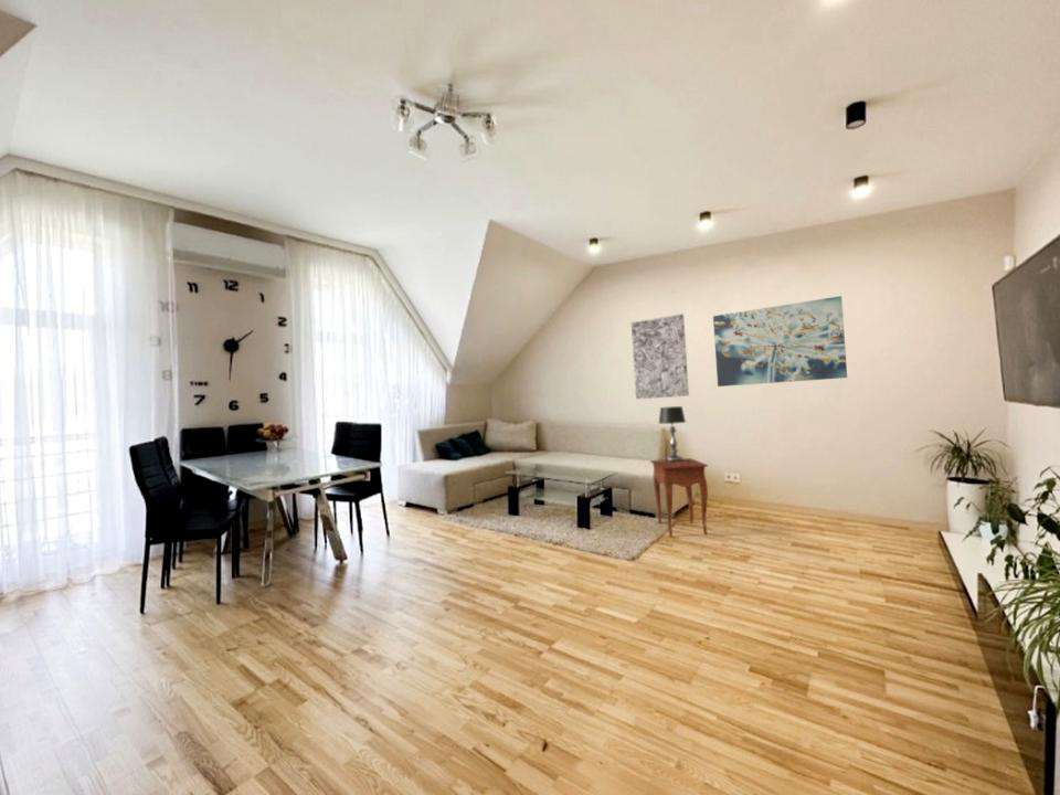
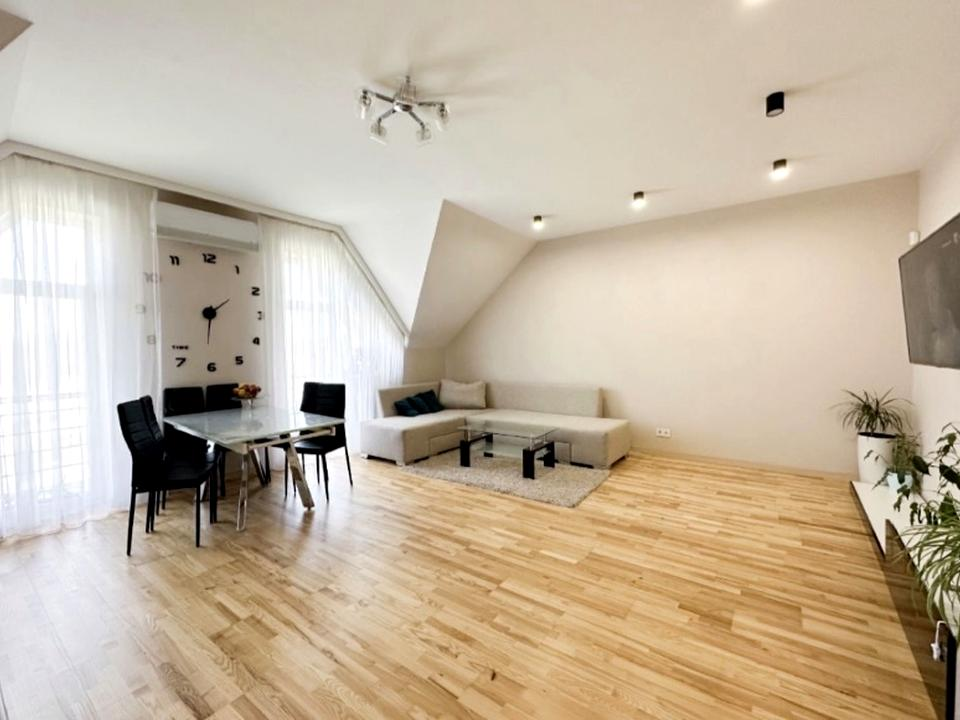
- table lamp [658,405,687,462]
- side table [649,457,709,538]
- wall art [712,295,848,388]
- wall art [630,314,690,400]
